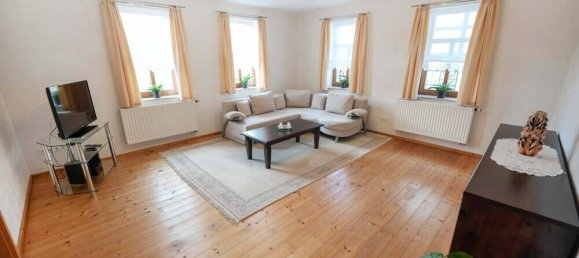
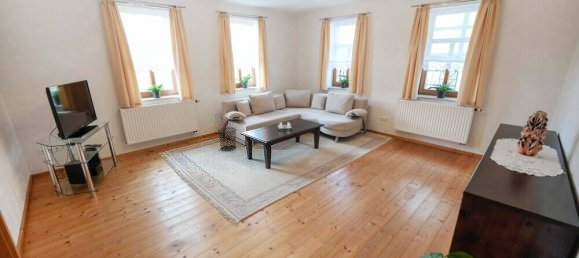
+ waste bin [216,126,237,152]
